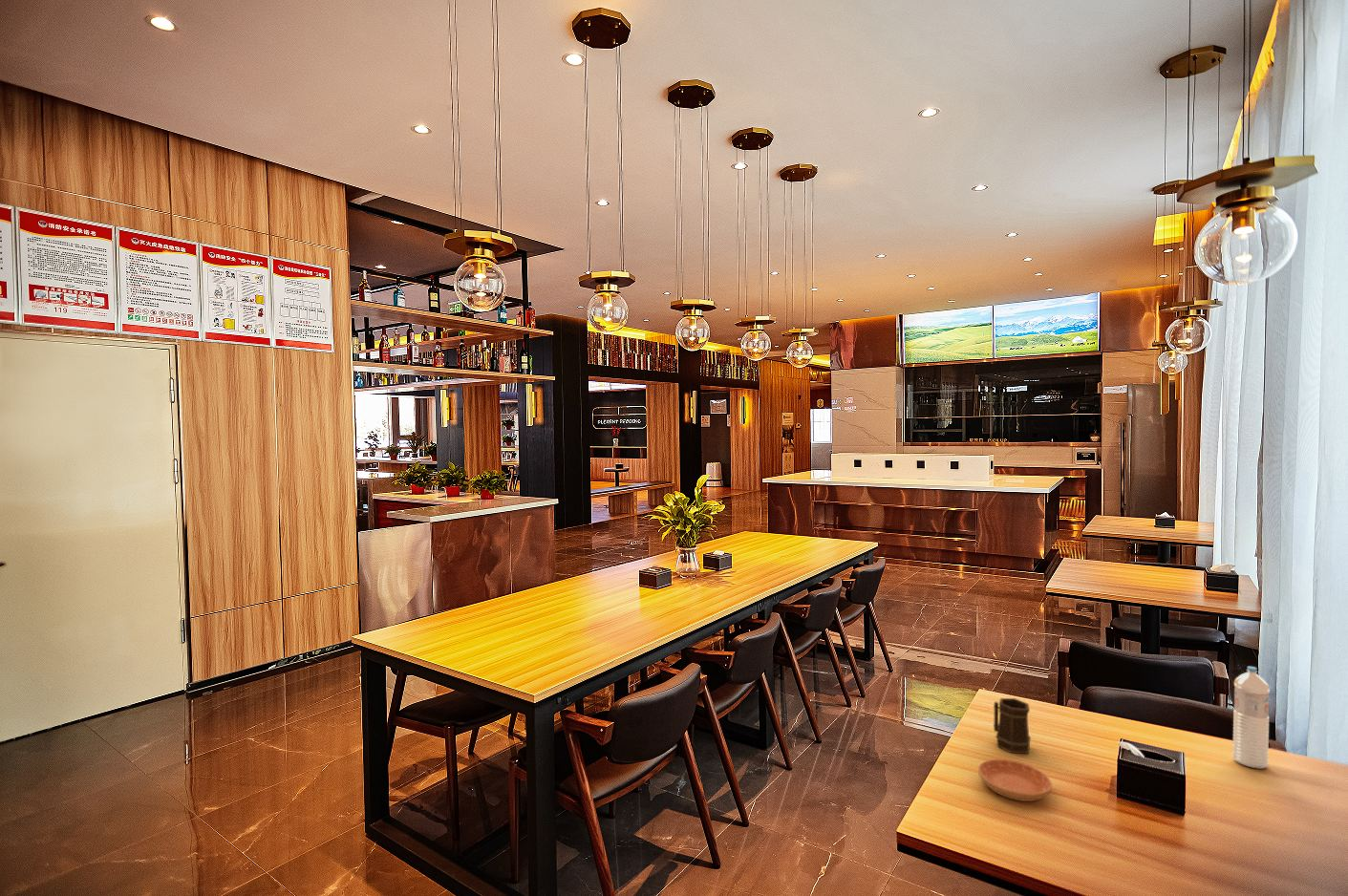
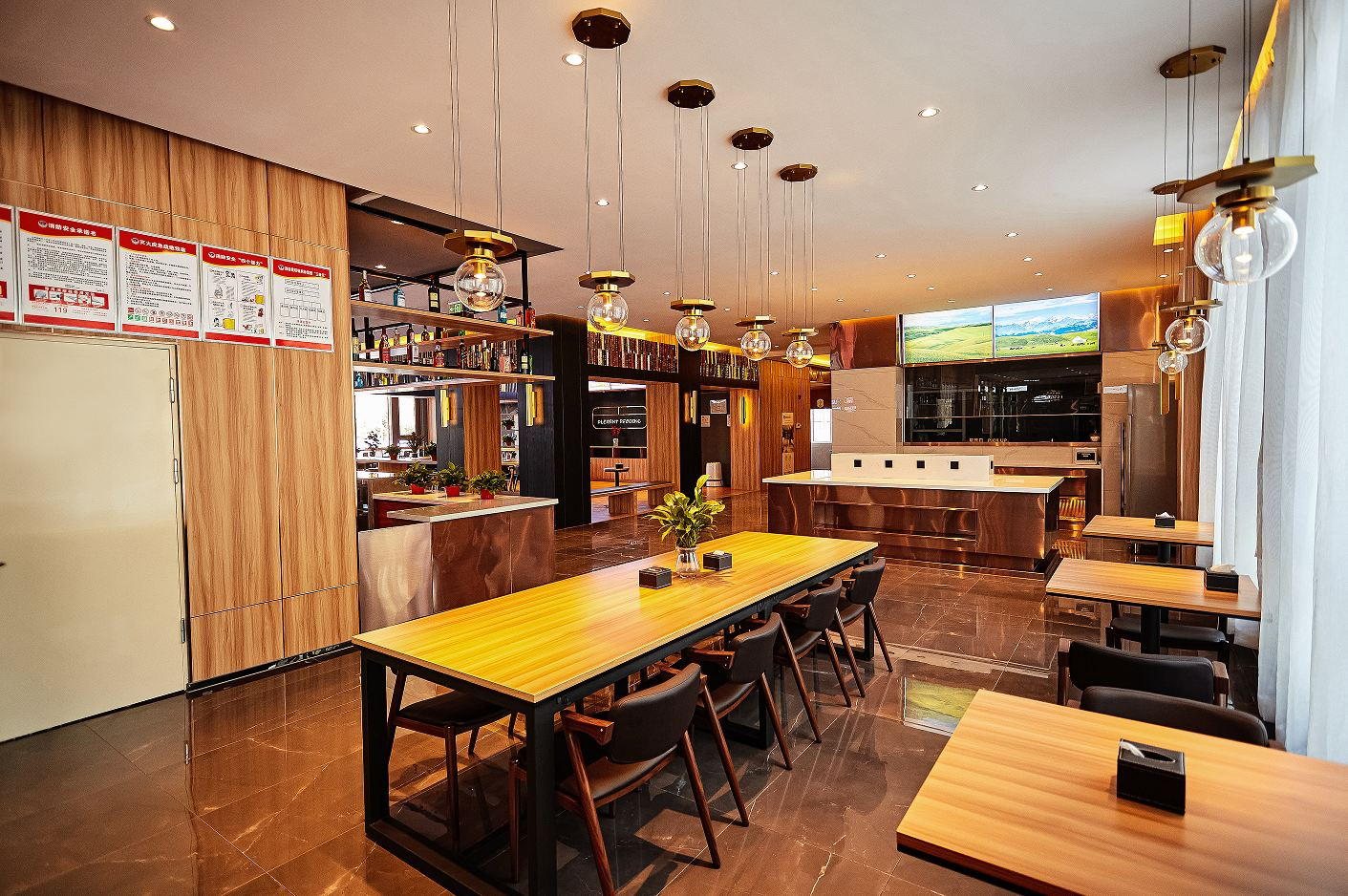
- mug [993,697,1032,754]
- saucer [977,758,1053,802]
- water bottle [1231,666,1271,770]
